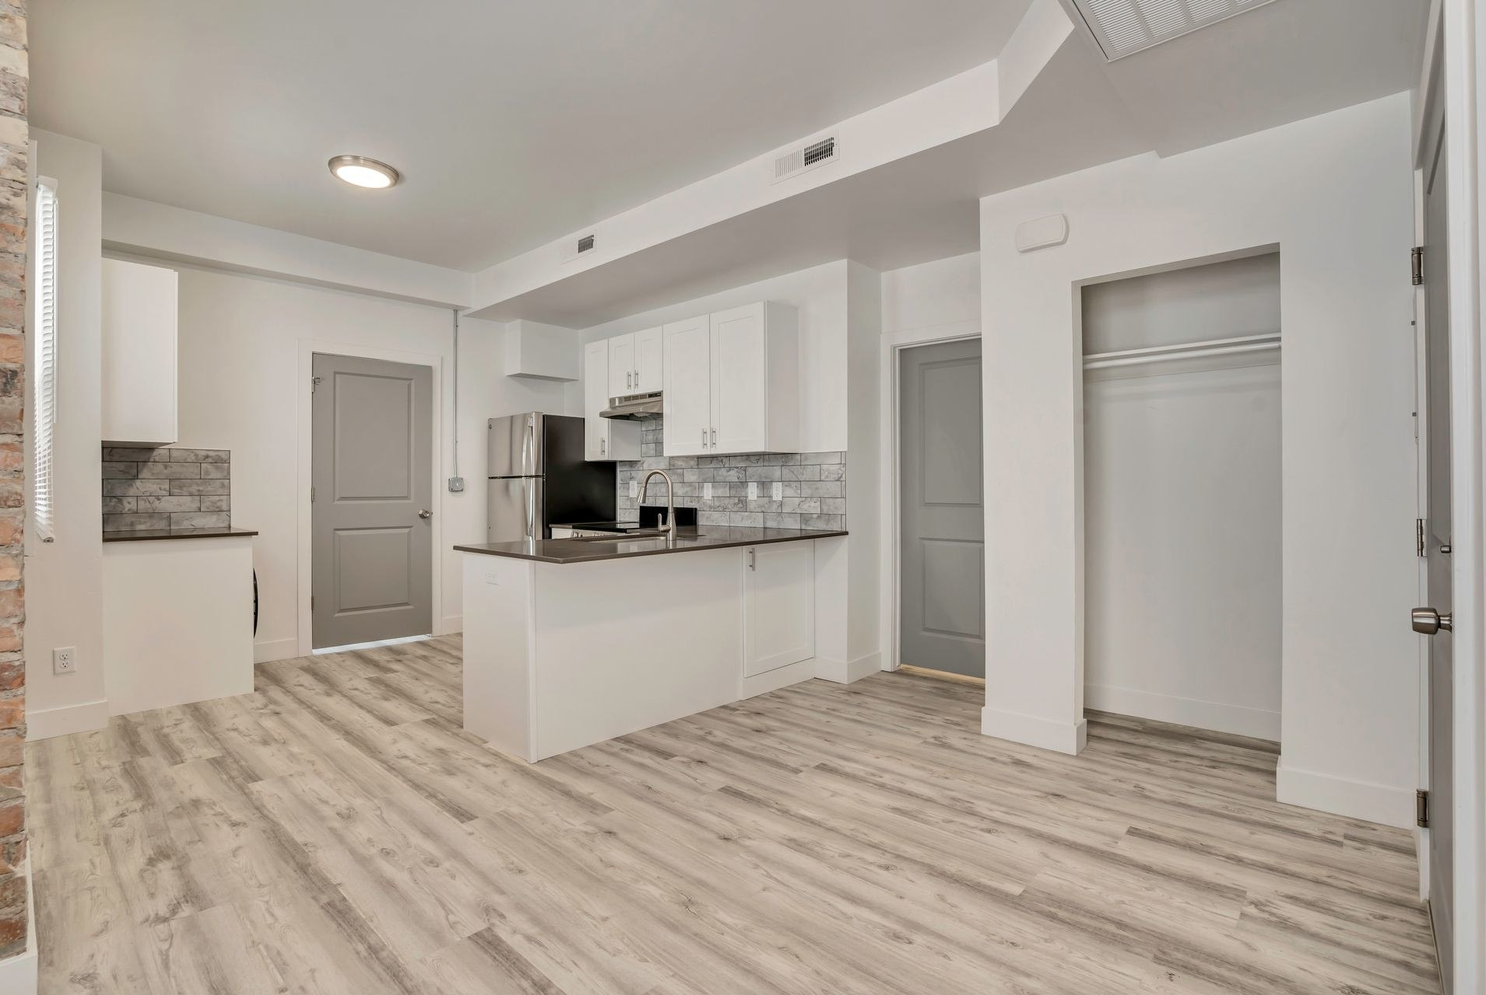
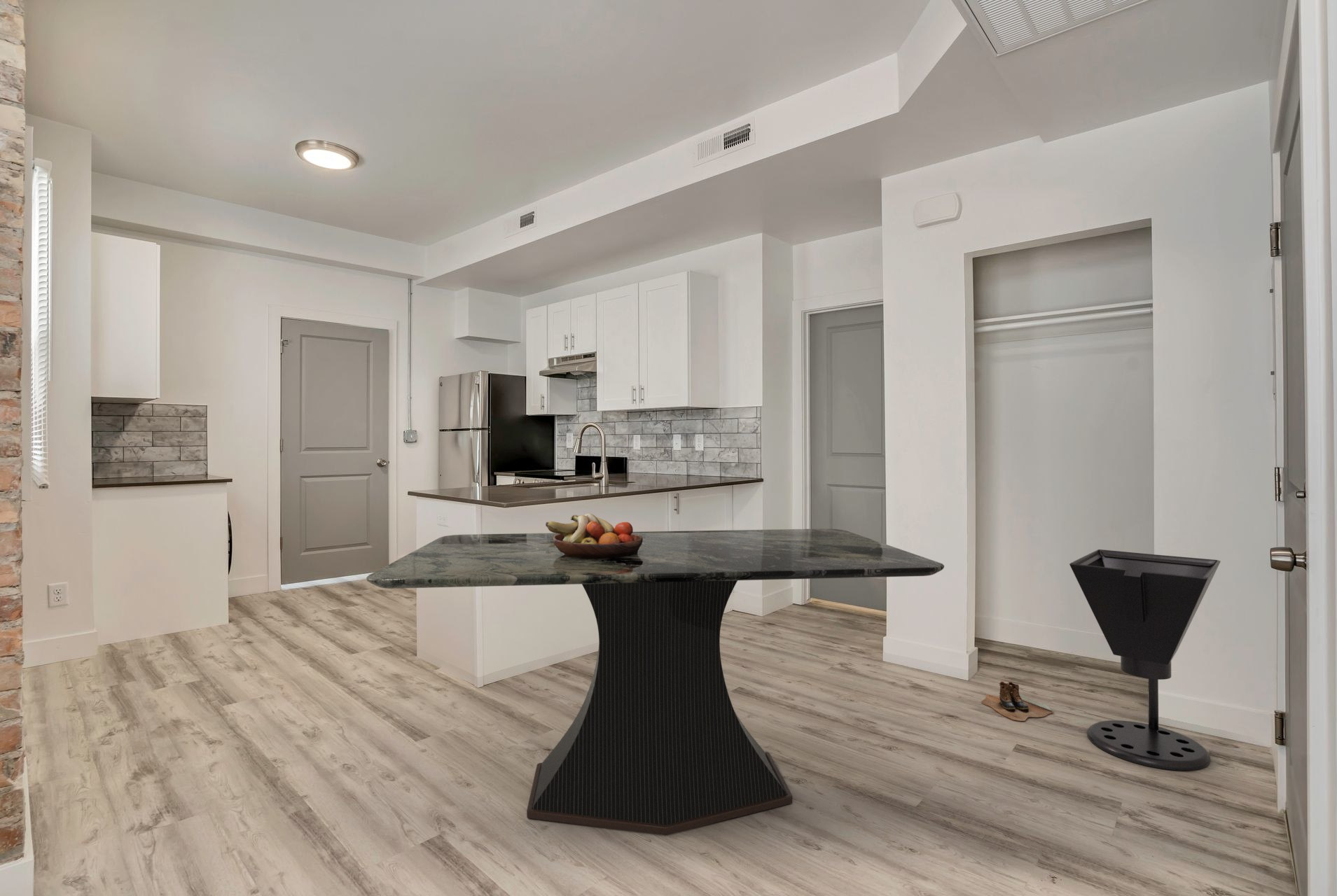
+ dining table [366,528,945,836]
+ boots [981,680,1054,722]
+ umbrella stand [1069,549,1221,771]
+ fruit bowl [545,513,643,559]
